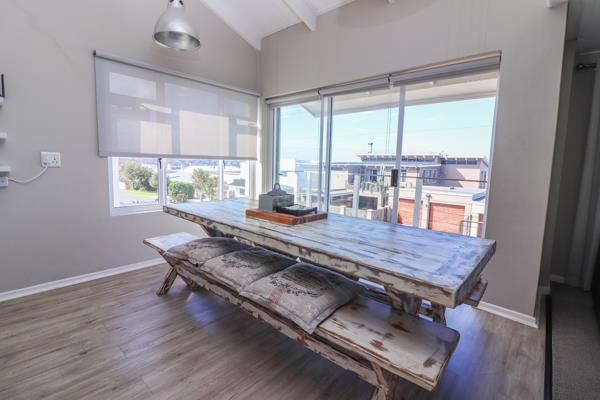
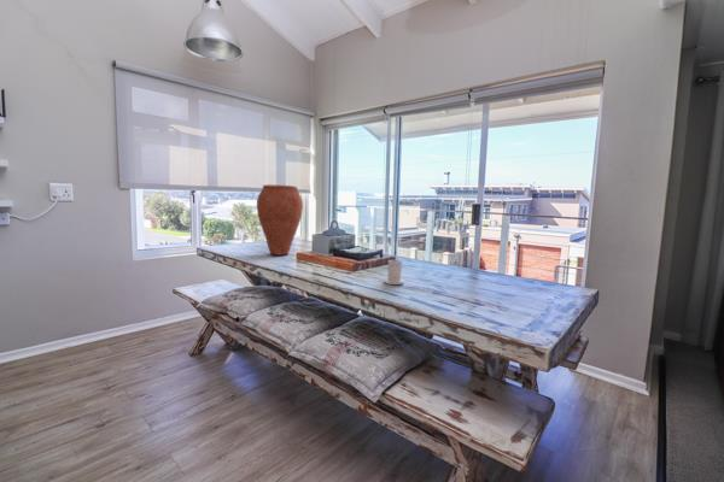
+ candle [383,257,405,286]
+ vase [256,183,304,257]
